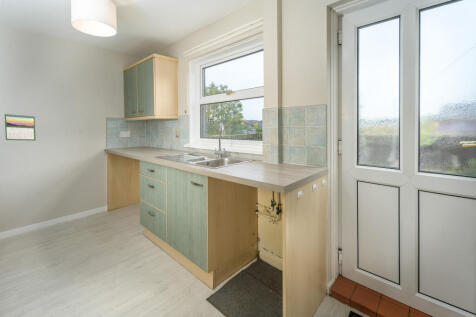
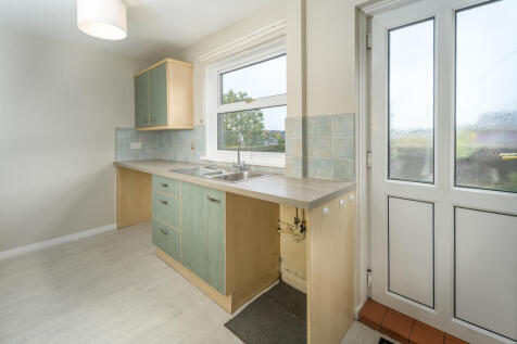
- calendar [4,112,37,142]
